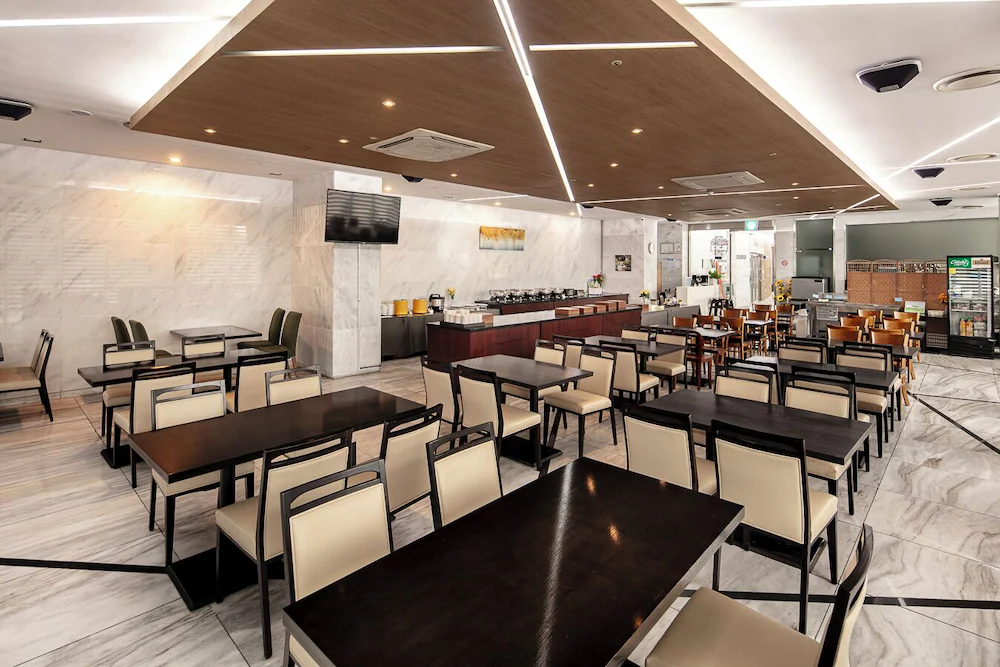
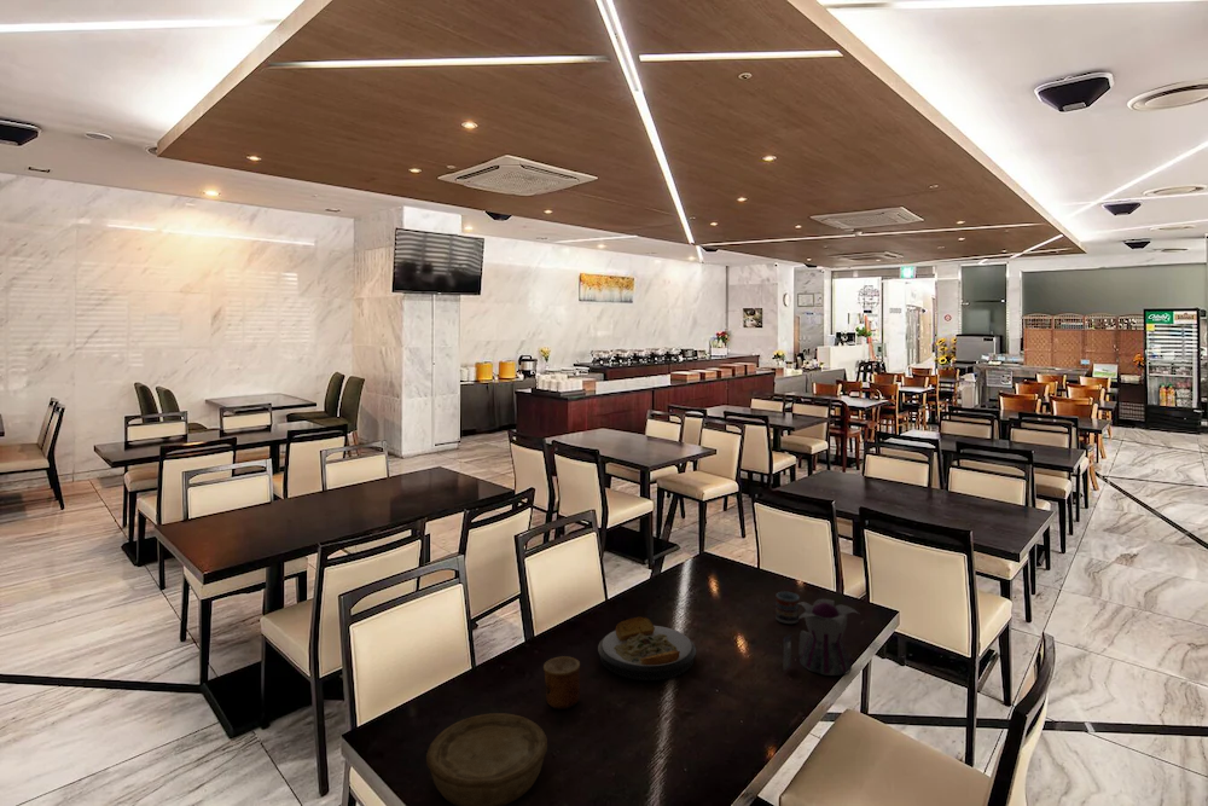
+ bowl [425,712,548,806]
+ cup [774,591,801,625]
+ cup [542,655,581,711]
+ plate [597,615,697,682]
+ teapot [782,598,860,677]
